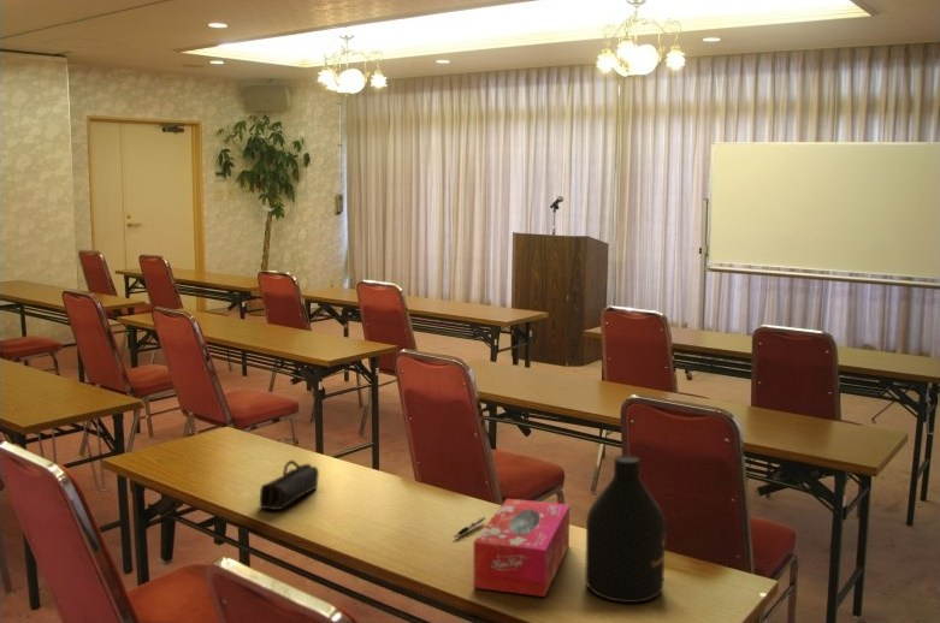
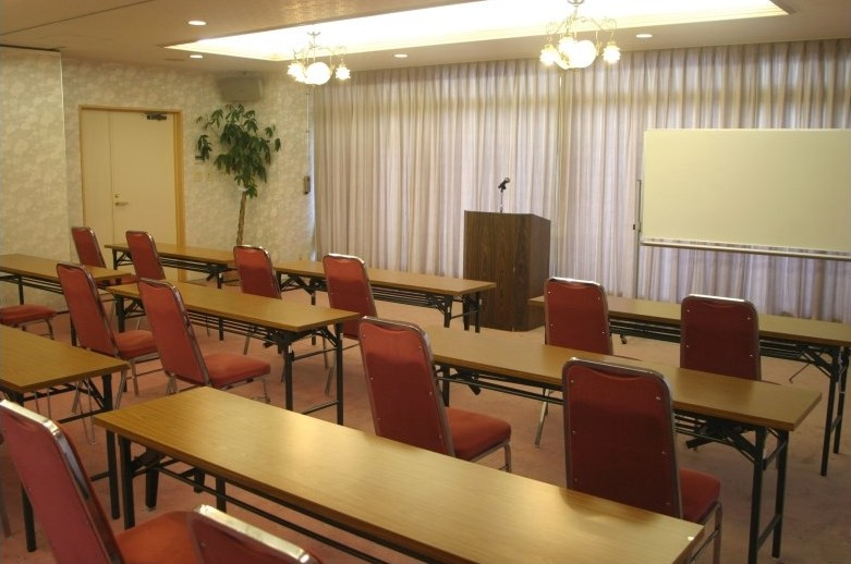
- bottle [584,455,667,604]
- pen [453,515,486,539]
- pencil case [259,459,320,511]
- tissue box [472,498,570,598]
